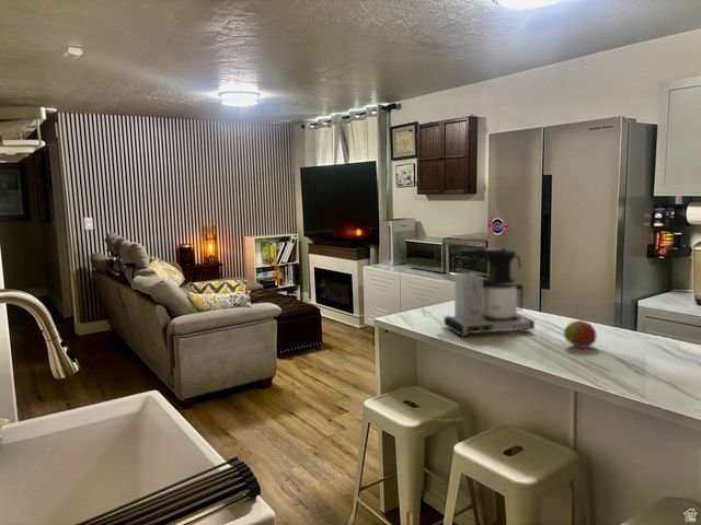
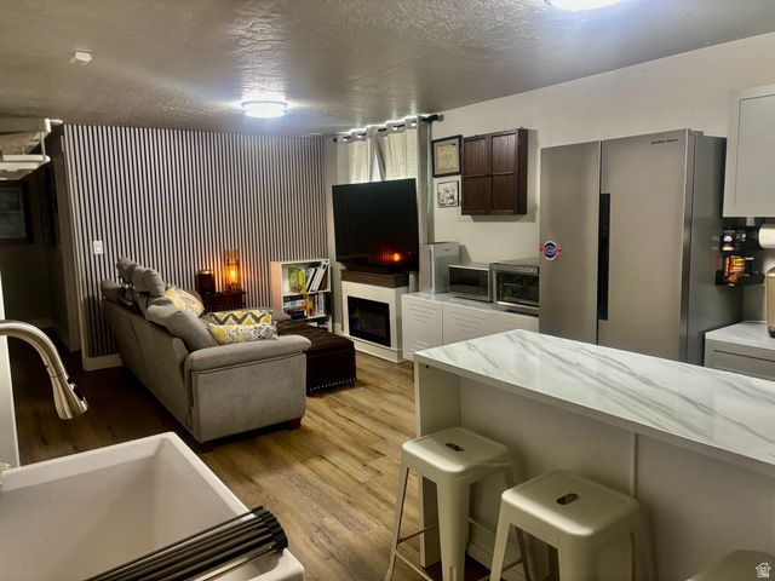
- coffee maker [443,246,536,338]
- fruit [563,319,597,349]
